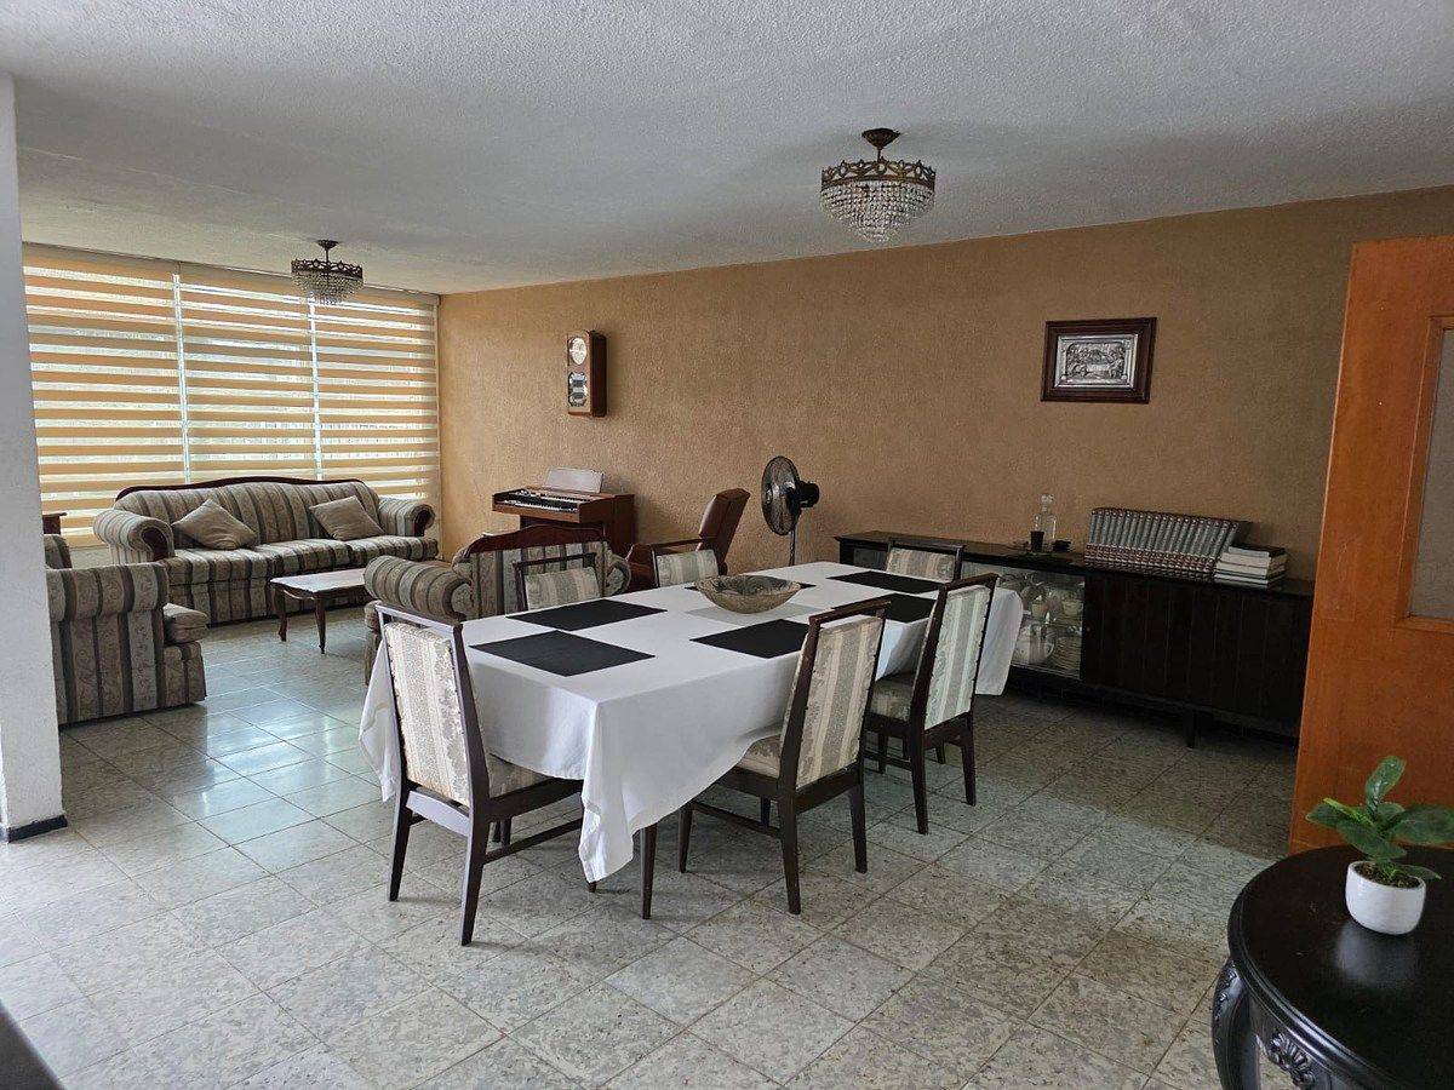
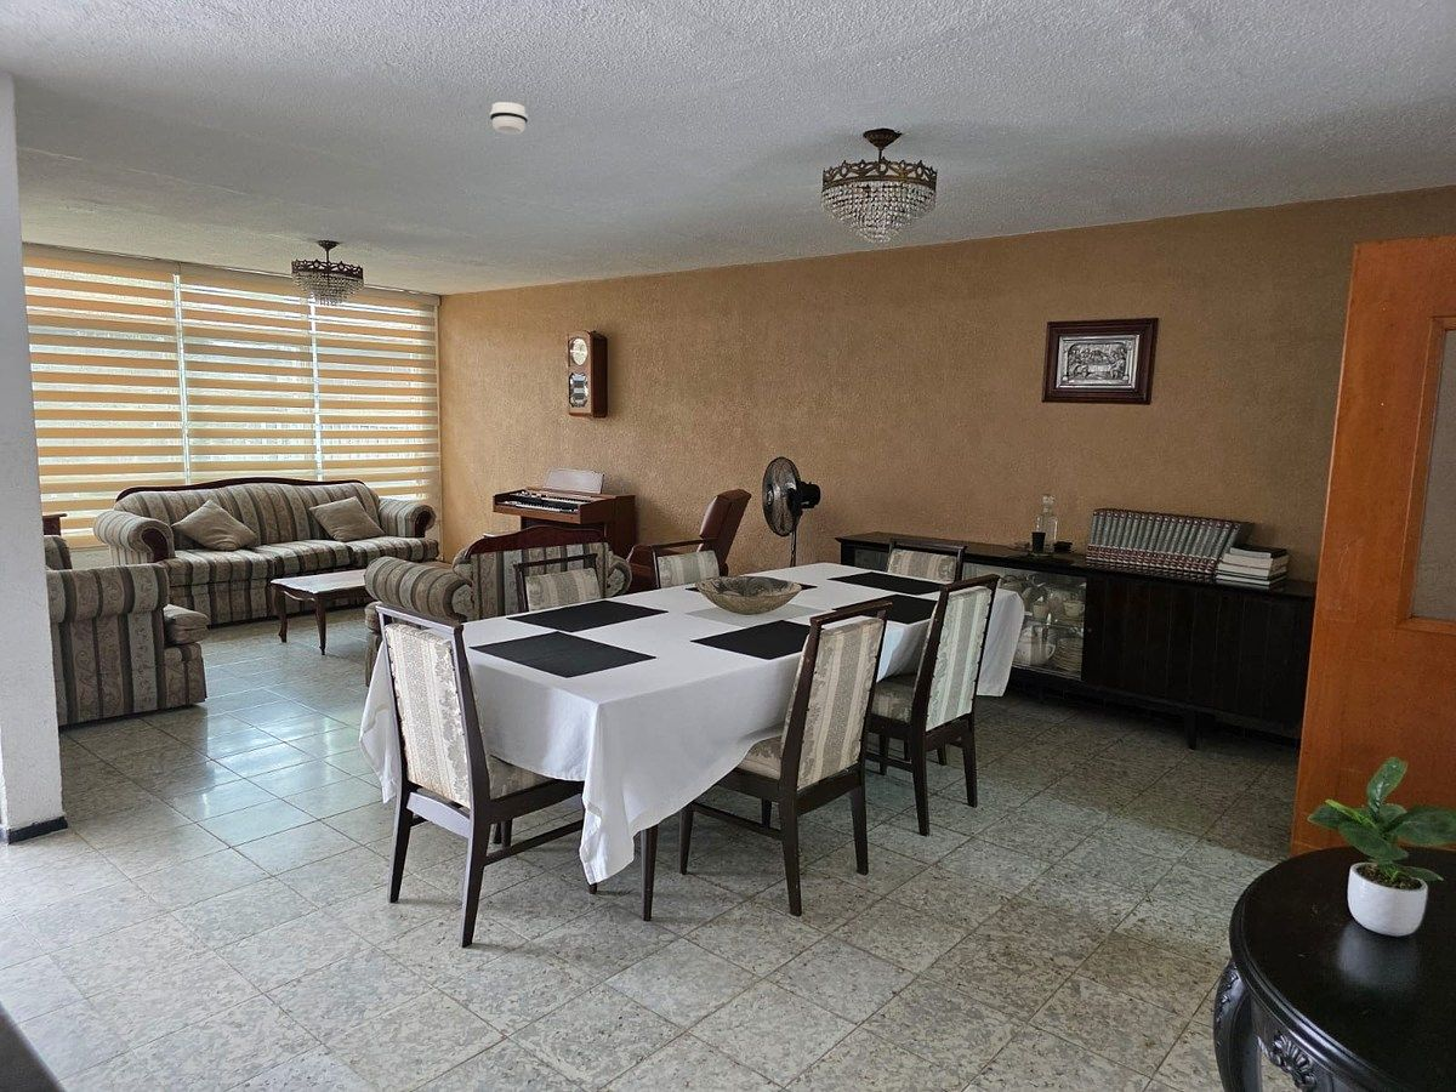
+ smoke detector [489,101,529,135]
